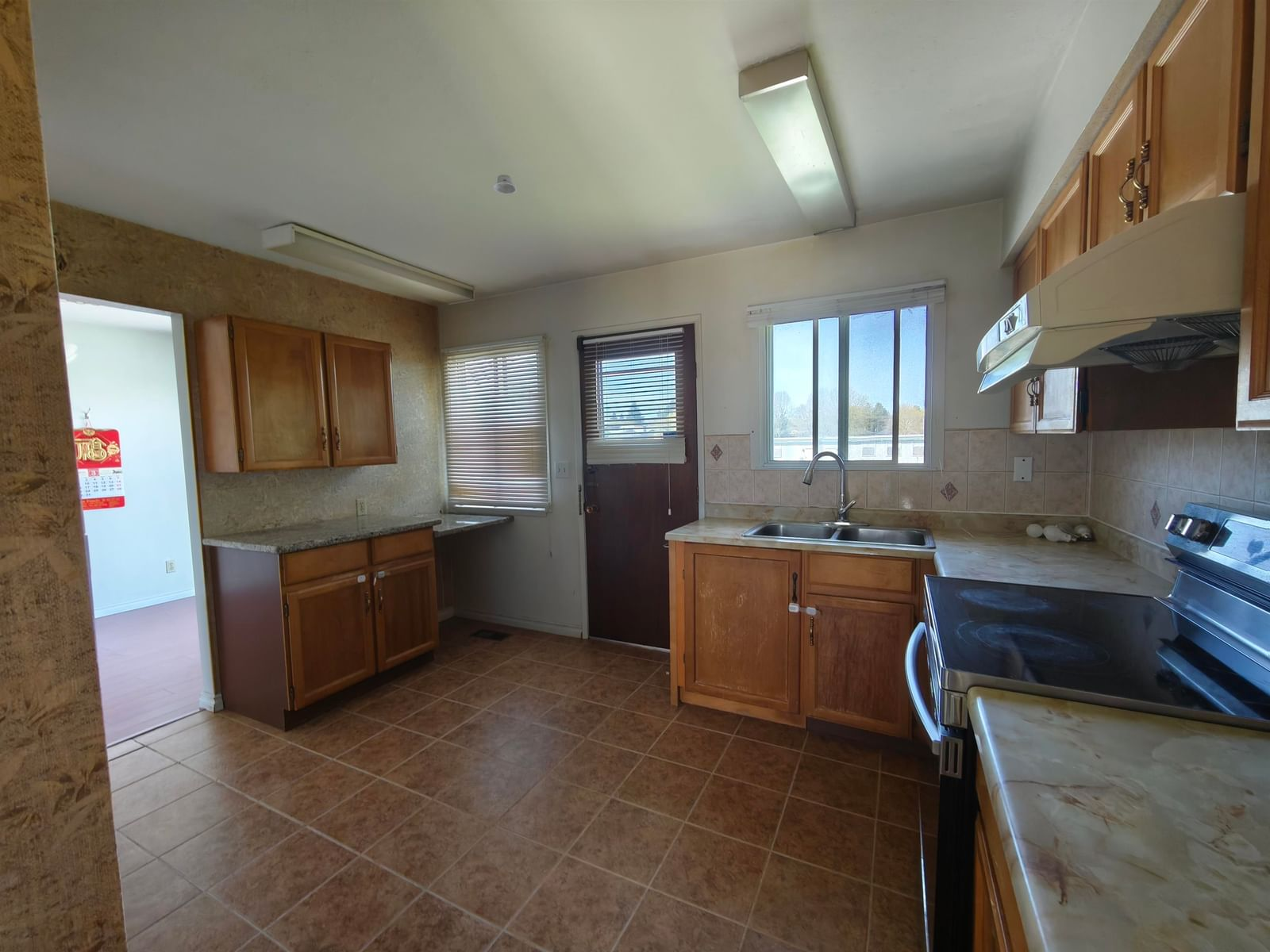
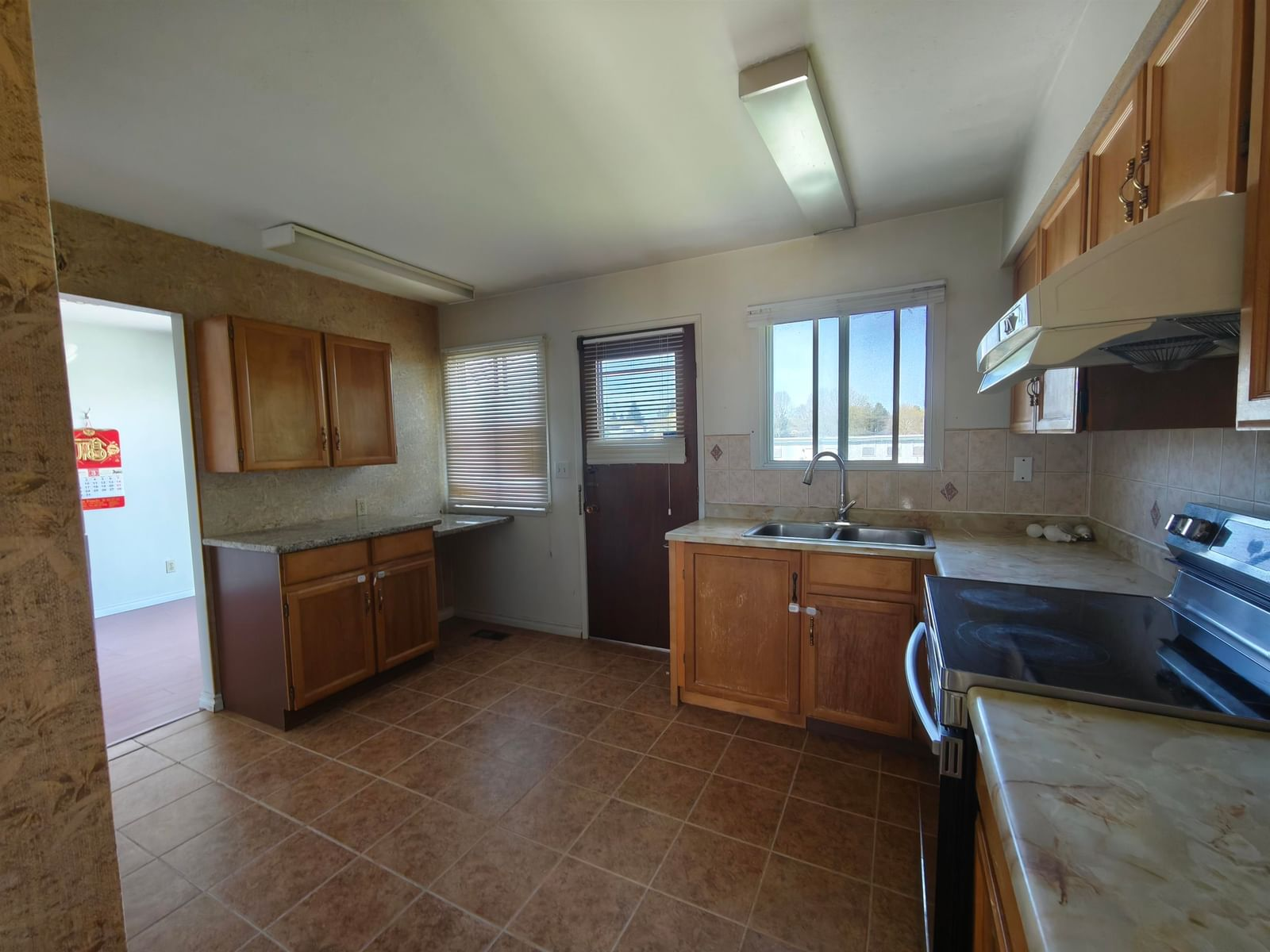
- recessed light [492,174,518,195]
